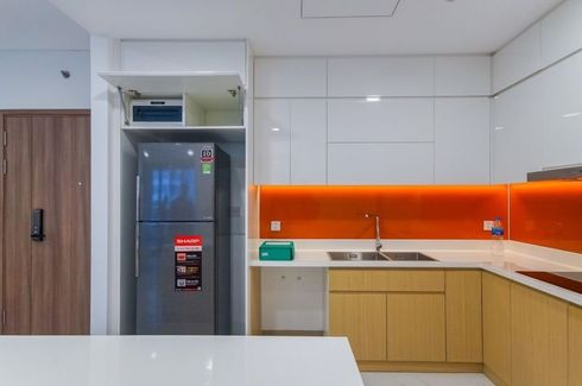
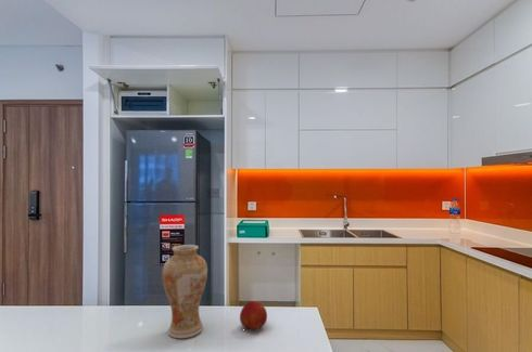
+ vase [161,244,208,339]
+ fruit [239,300,268,330]
